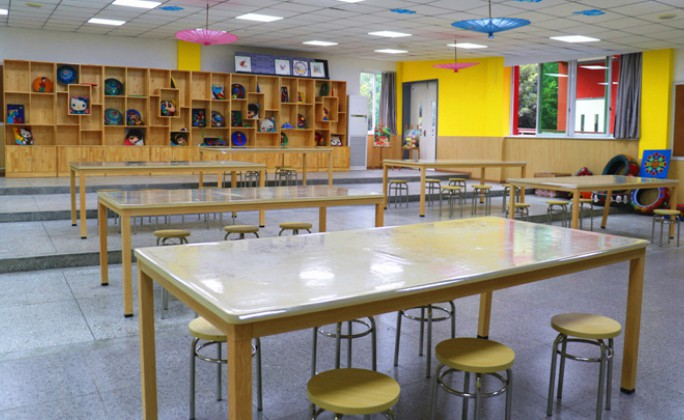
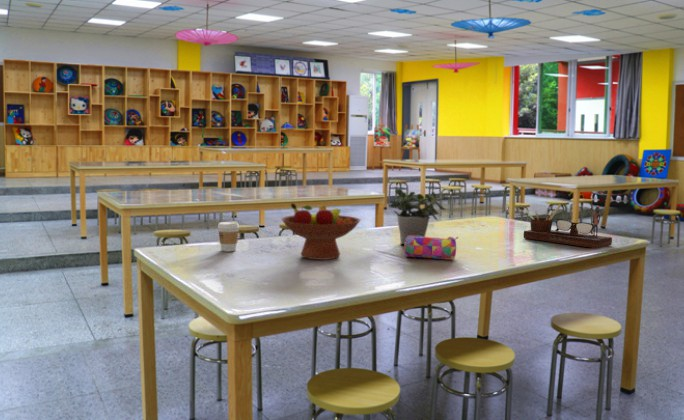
+ pencil case [403,236,459,260]
+ potted plant [388,188,447,245]
+ desk organizer [523,203,613,249]
+ coffee cup [217,221,240,252]
+ fruit bowl [280,202,362,261]
